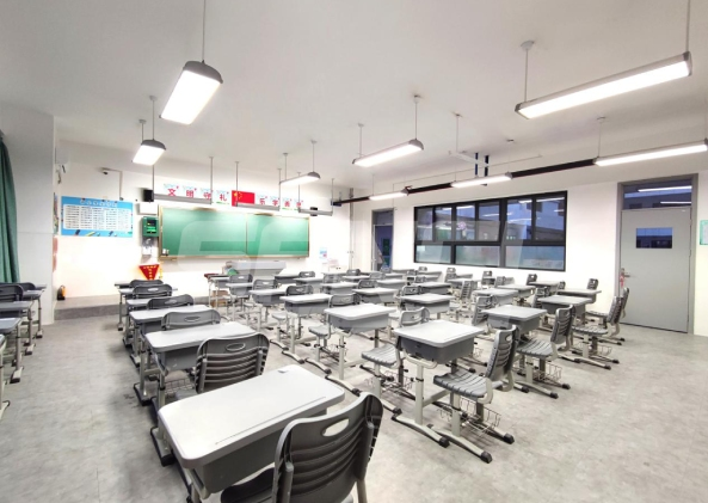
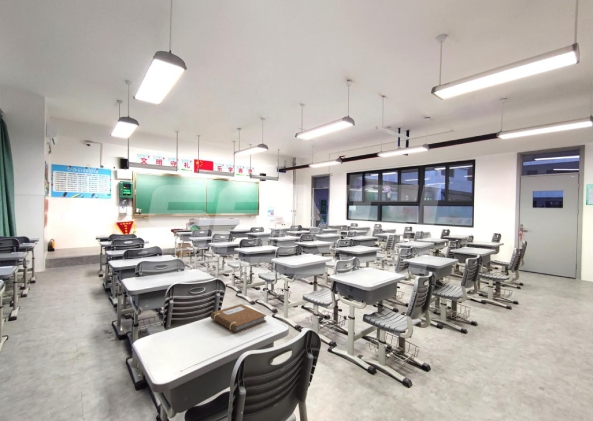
+ notebook [210,303,267,334]
